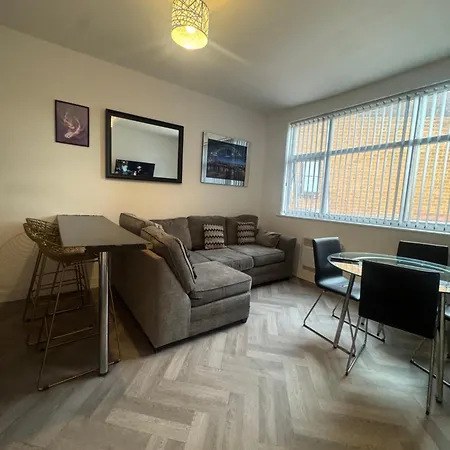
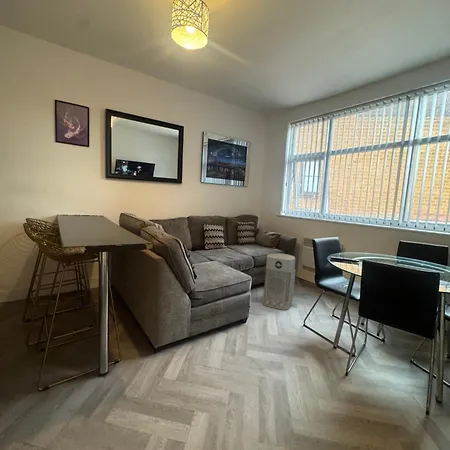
+ air purifier [262,252,296,311]
